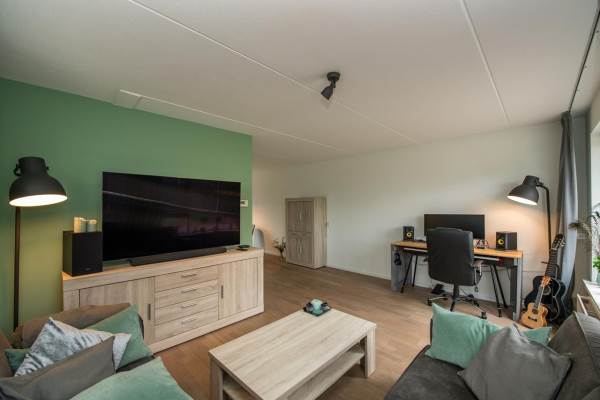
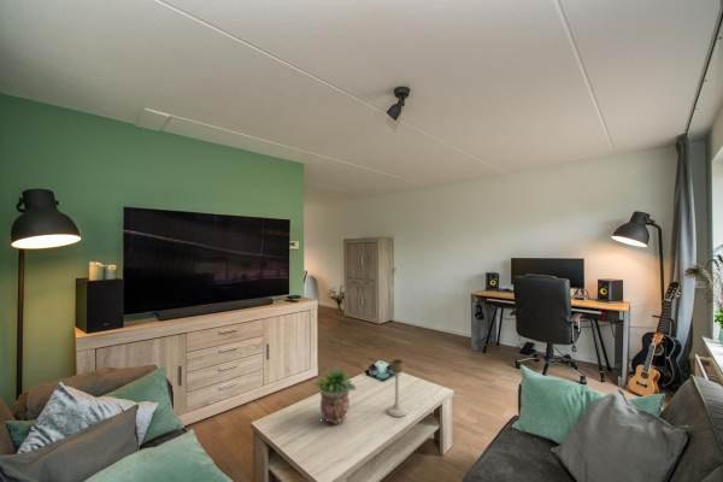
+ candle holder [386,358,408,418]
+ potted plant [313,365,358,425]
